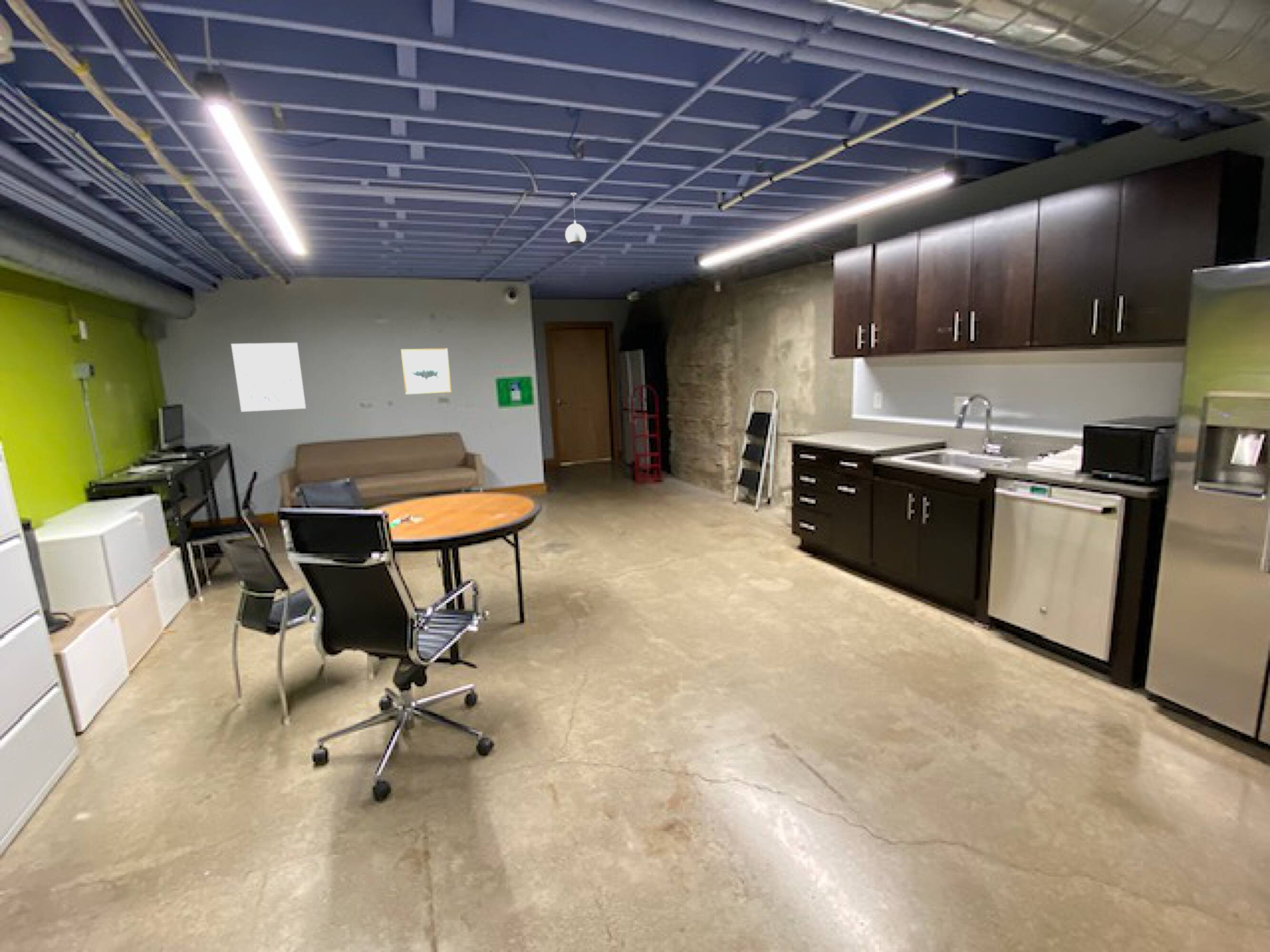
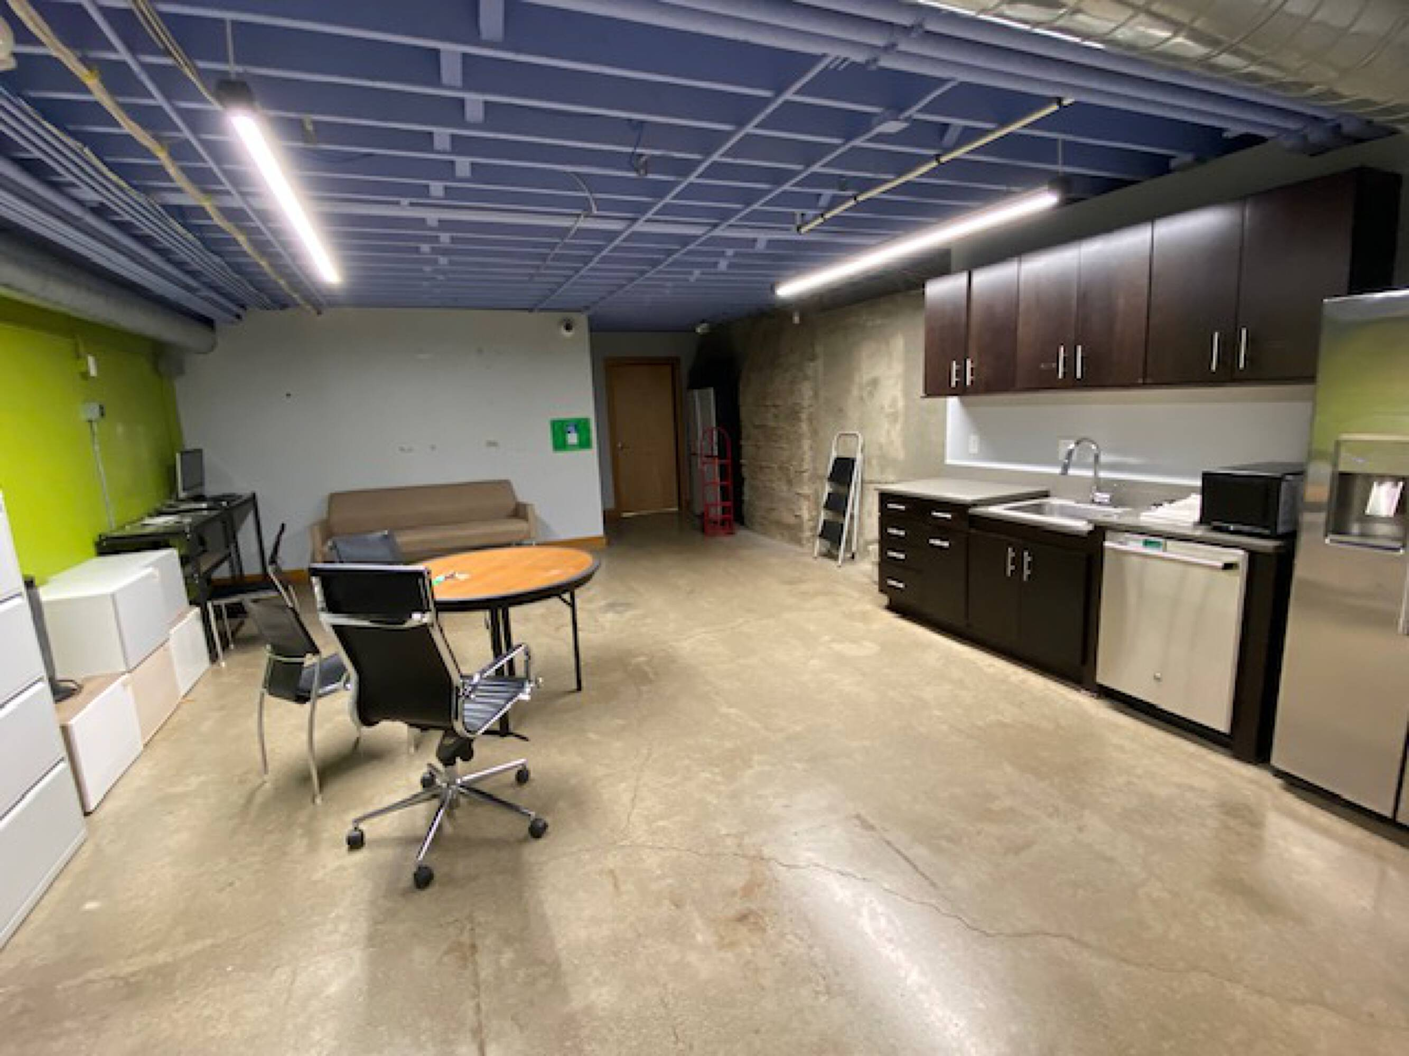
- pendant light [565,192,587,245]
- wall art [400,348,452,395]
- wall art [230,342,306,412]
